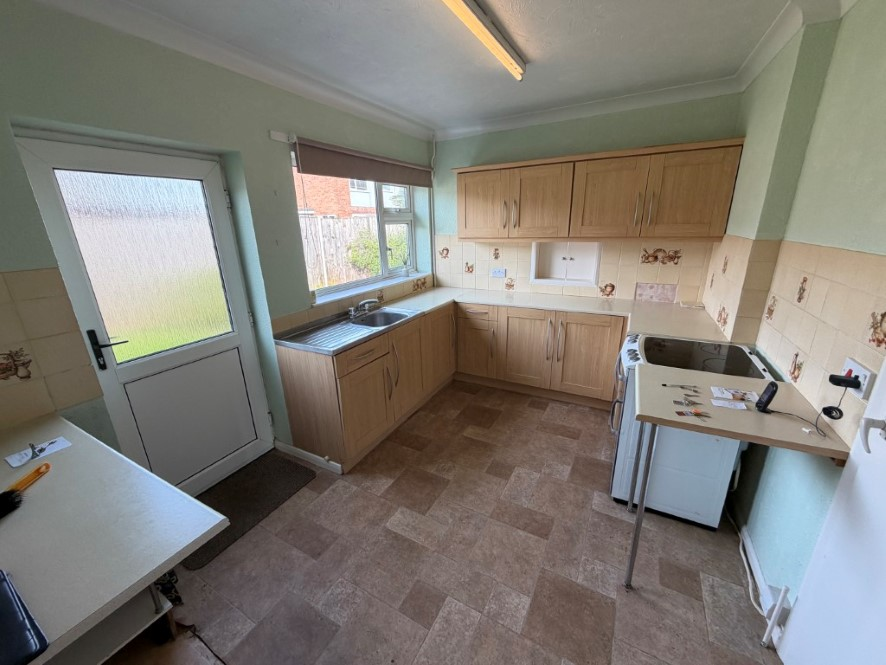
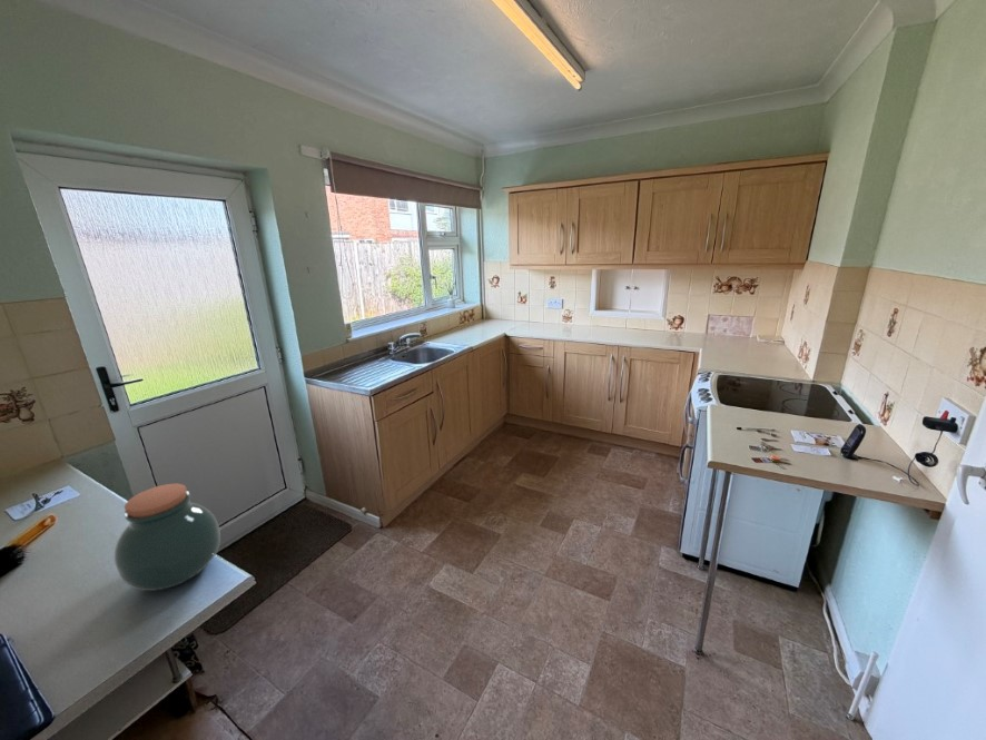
+ jar [114,483,221,592]
